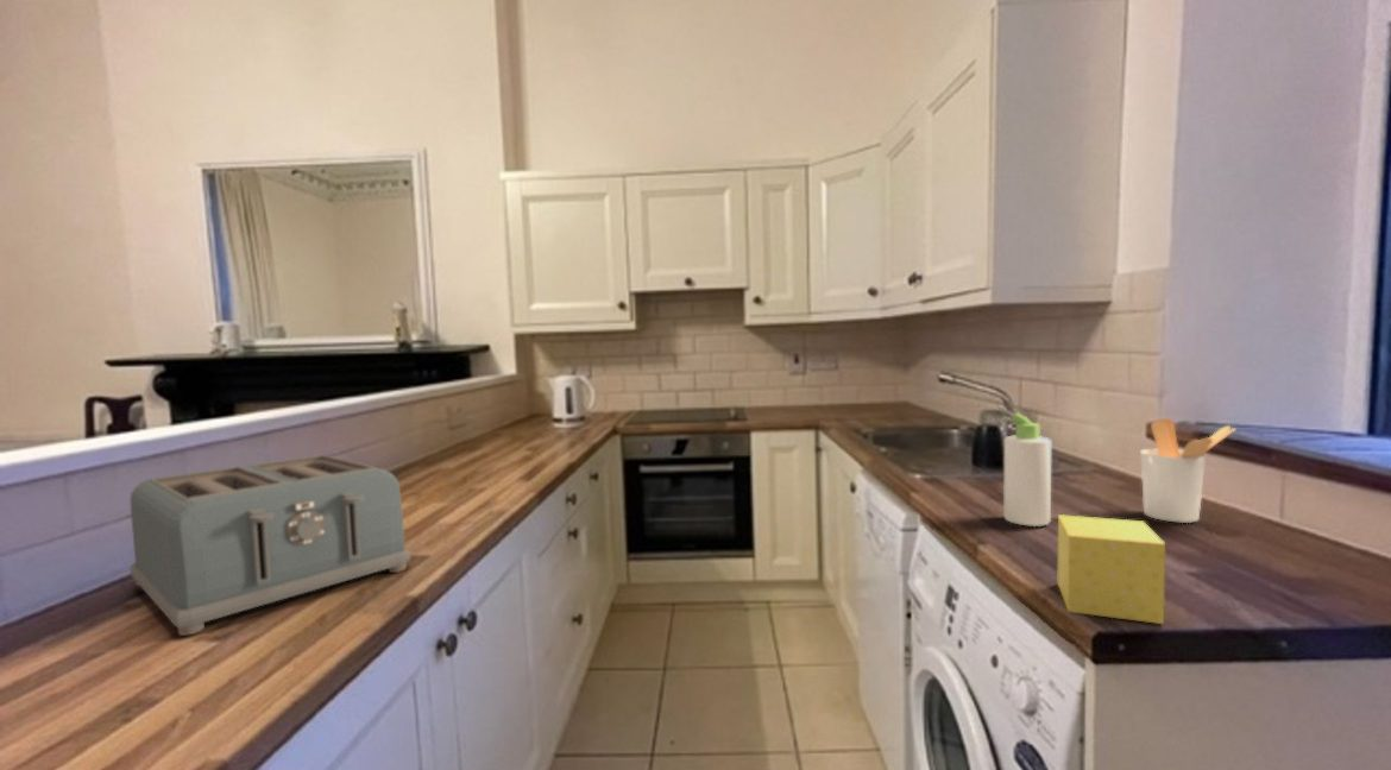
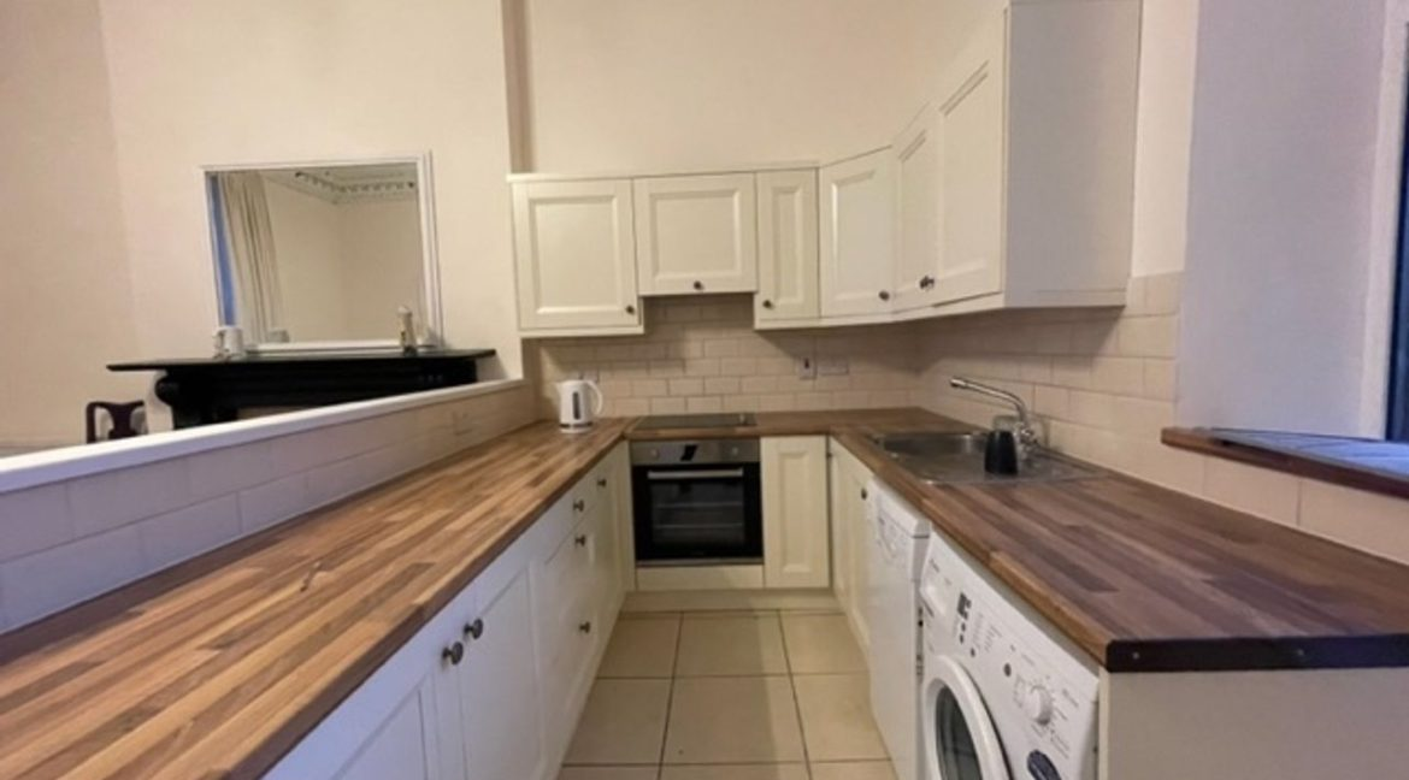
- sponge [1057,513,1166,625]
- utensil holder [1139,417,1238,524]
- toaster [128,454,411,637]
- bottle [996,404,1052,528]
